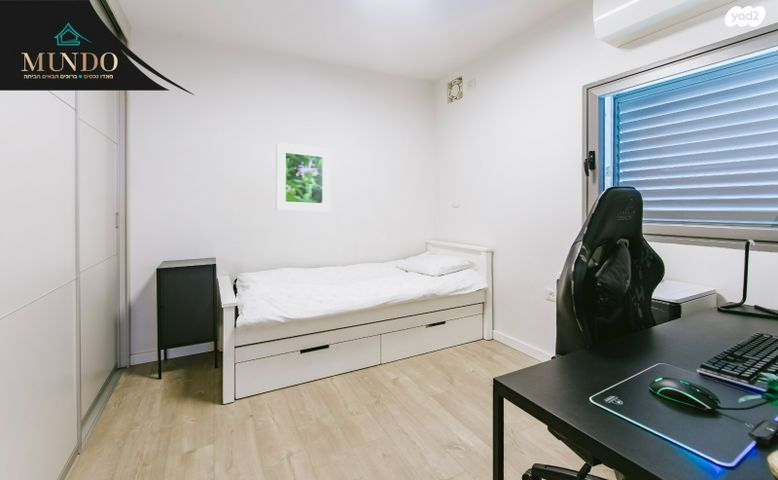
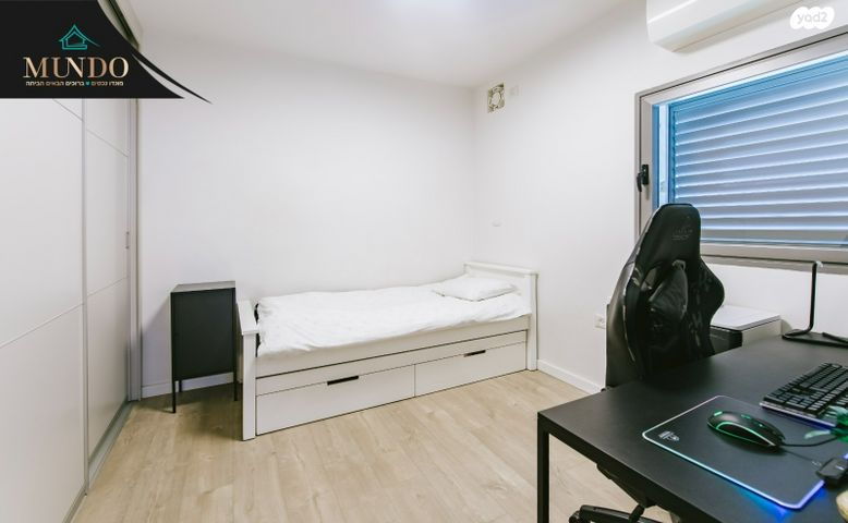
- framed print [275,142,332,213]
